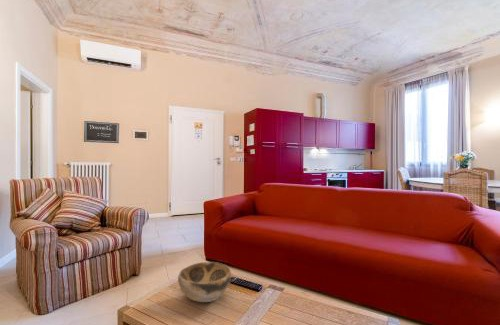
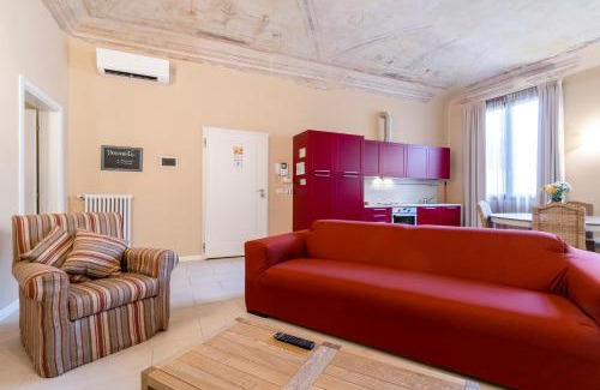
- decorative bowl [177,261,232,303]
